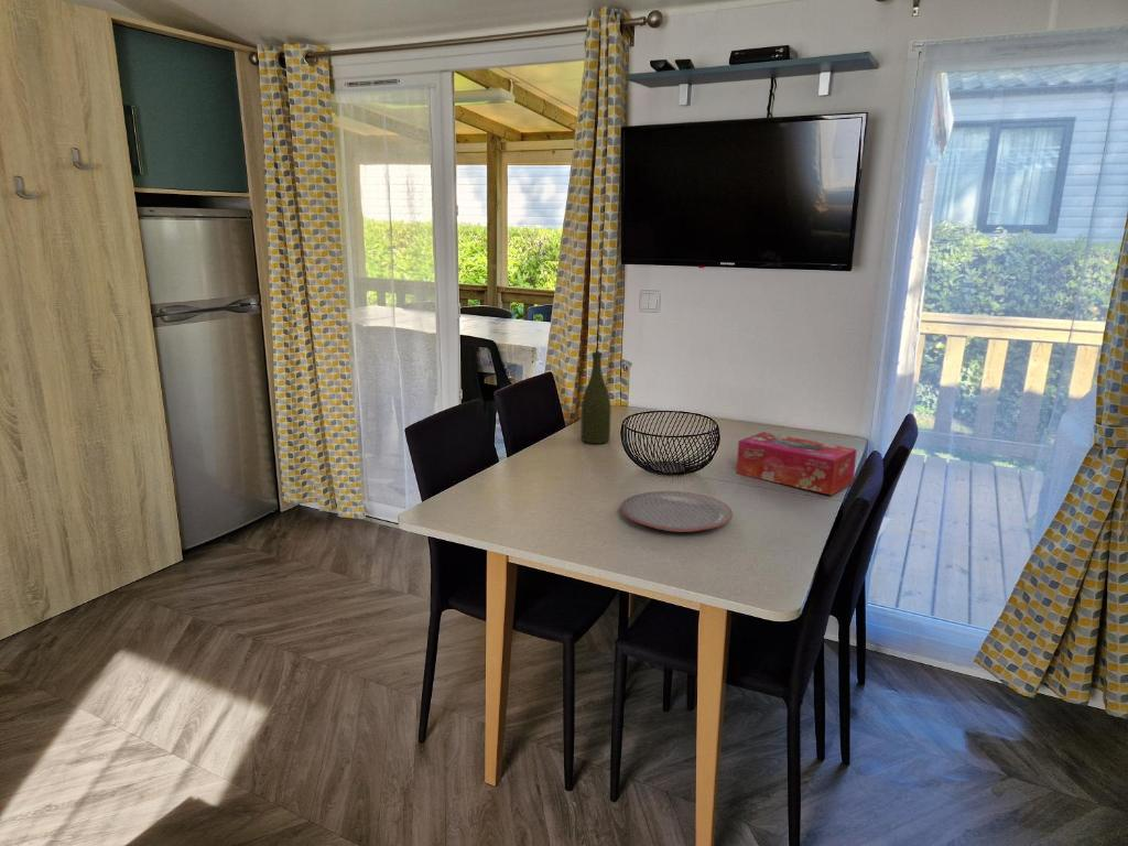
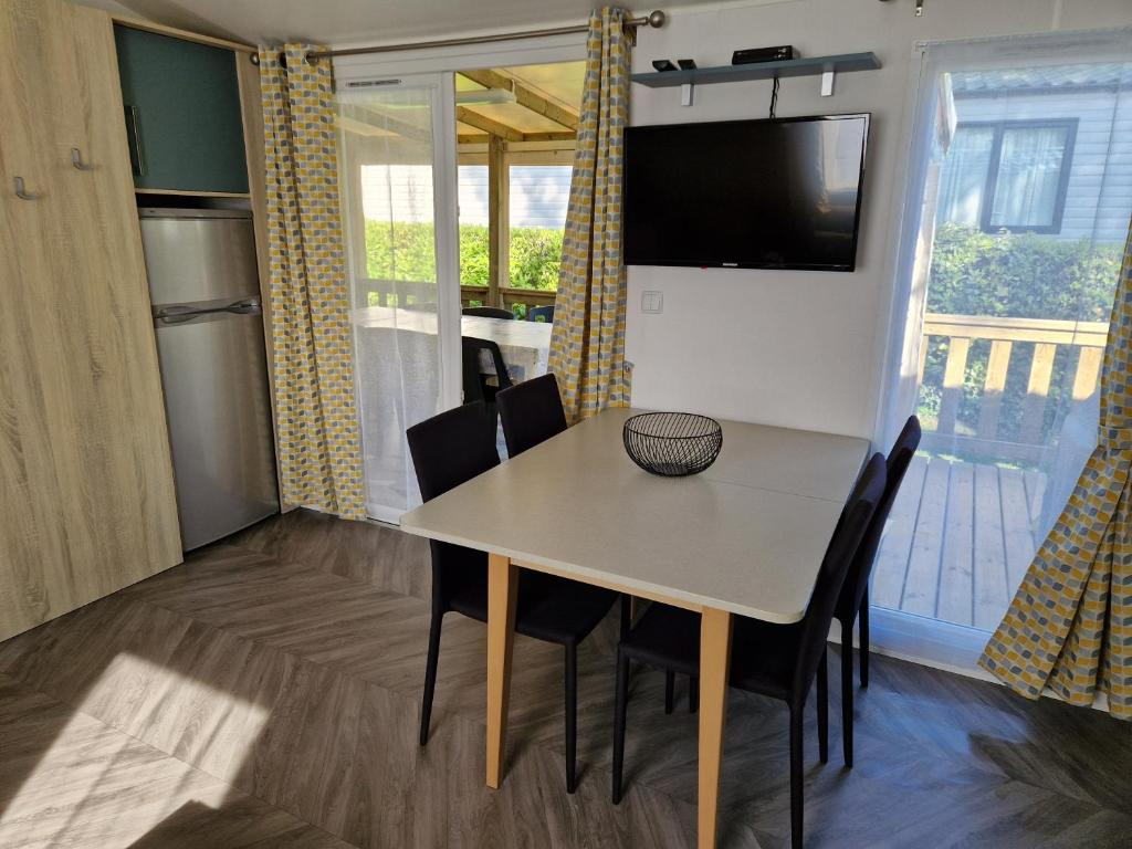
- tissue box [736,431,858,496]
- plate [620,490,734,533]
- bottle [581,350,611,445]
